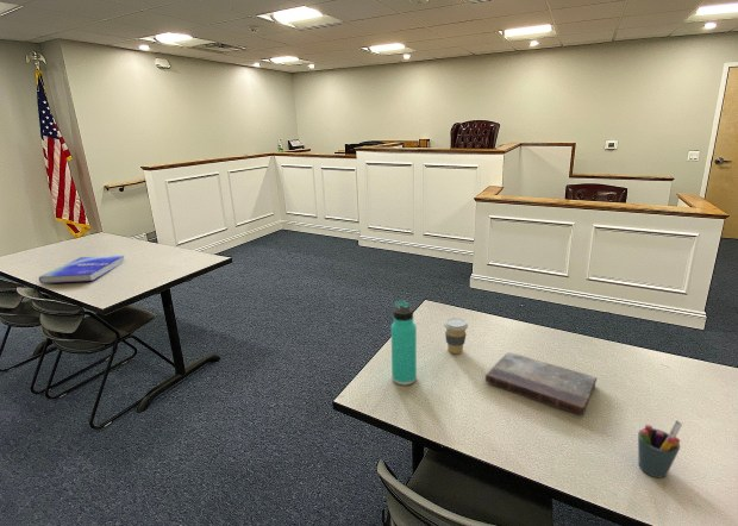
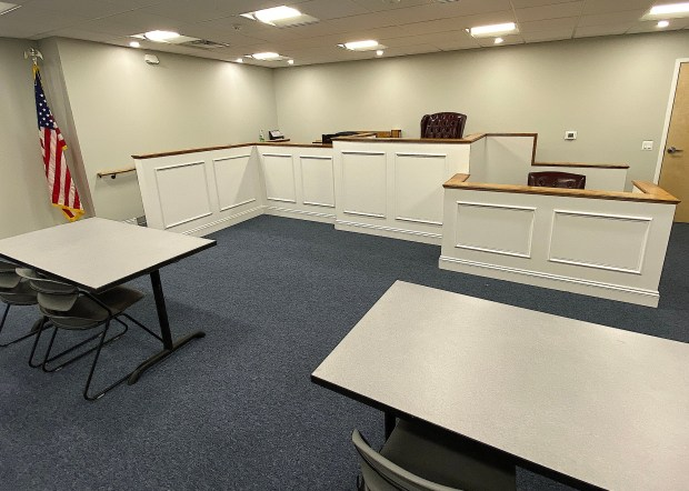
- pen holder [637,419,683,480]
- coffee cup [443,317,469,355]
- book [38,253,126,284]
- book [484,351,599,417]
- thermos bottle [390,299,418,387]
